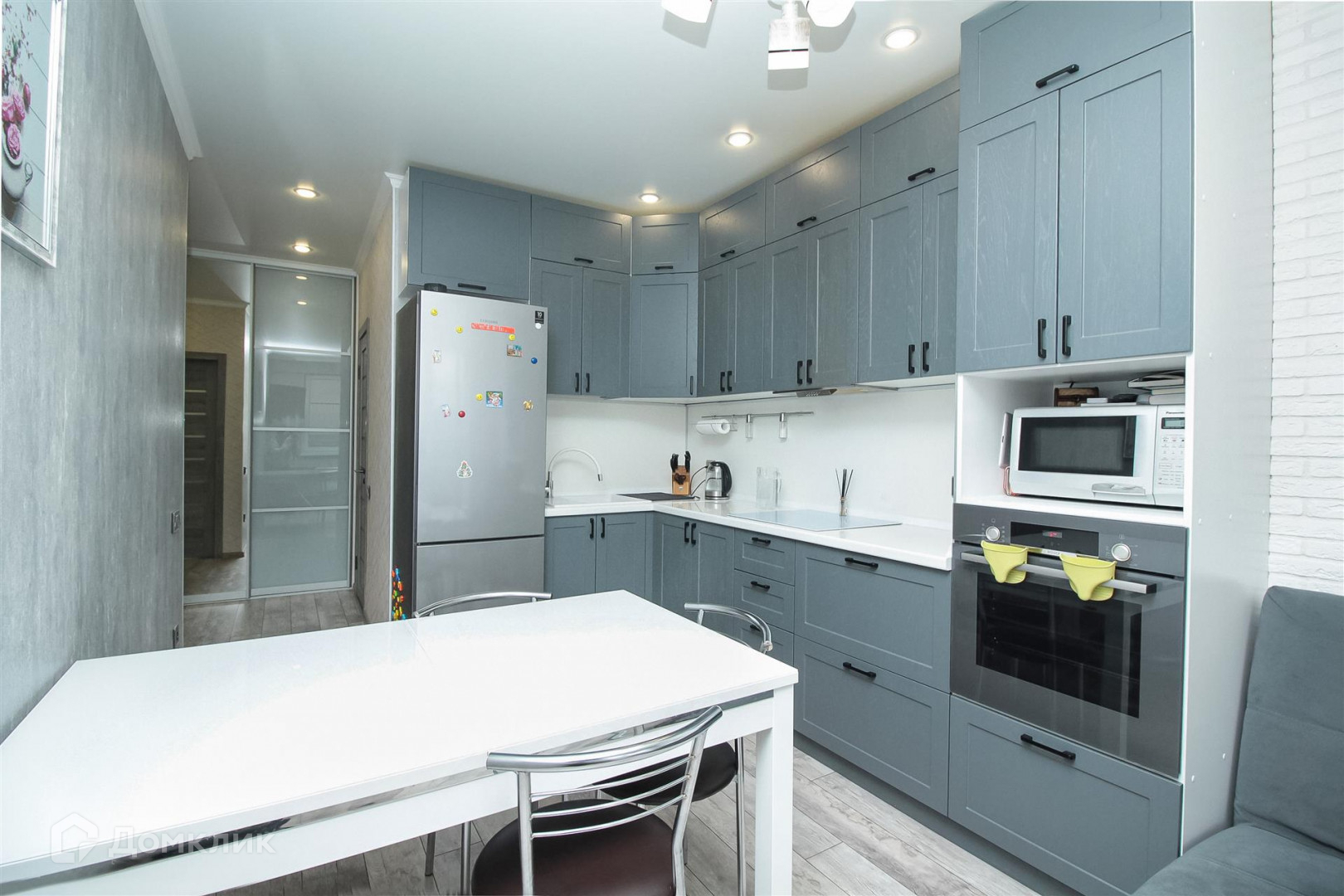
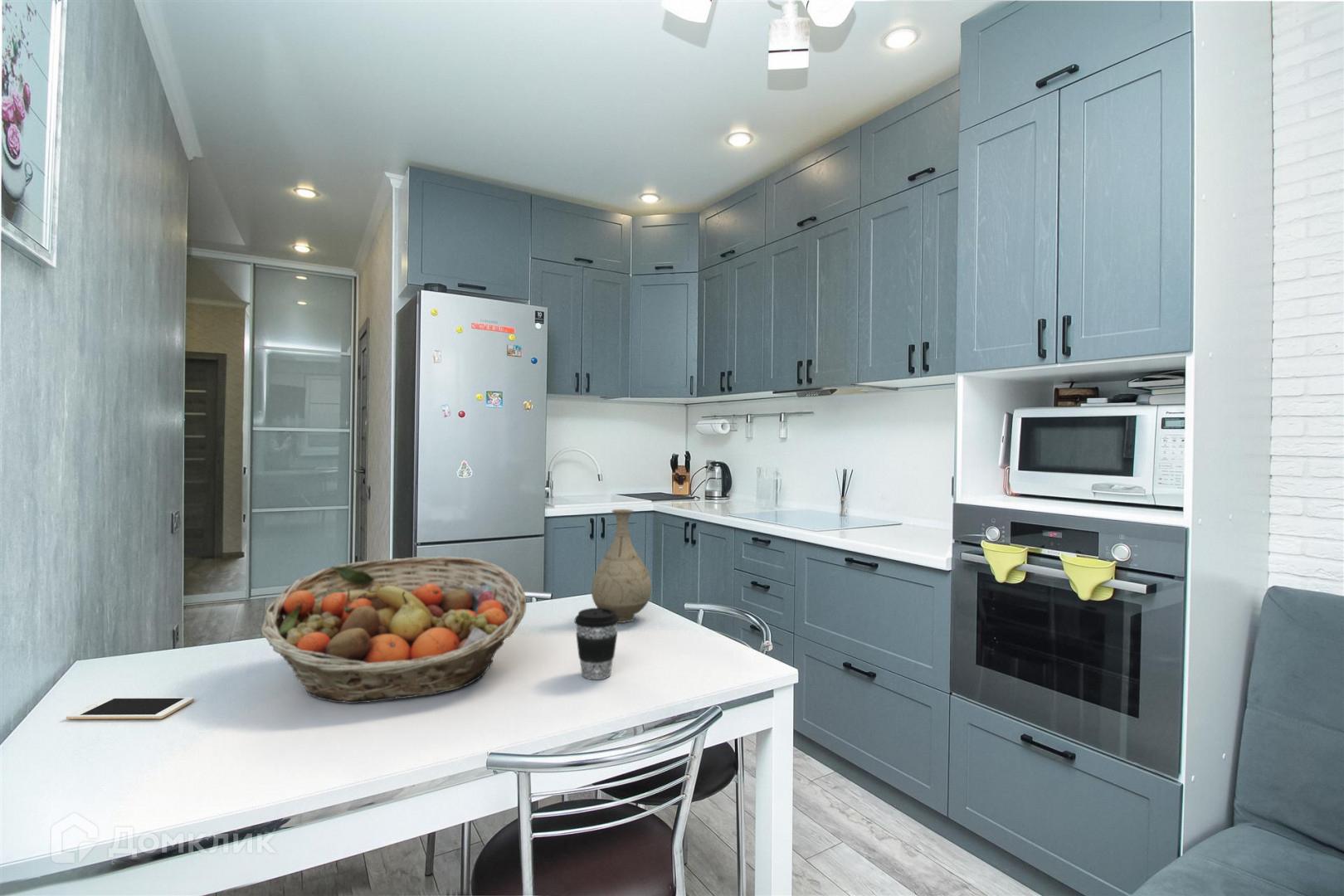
+ cell phone [66,697,194,720]
+ fruit basket [261,556,527,704]
+ coffee cup [573,607,619,680]
+ vase [591,509,652,624]
